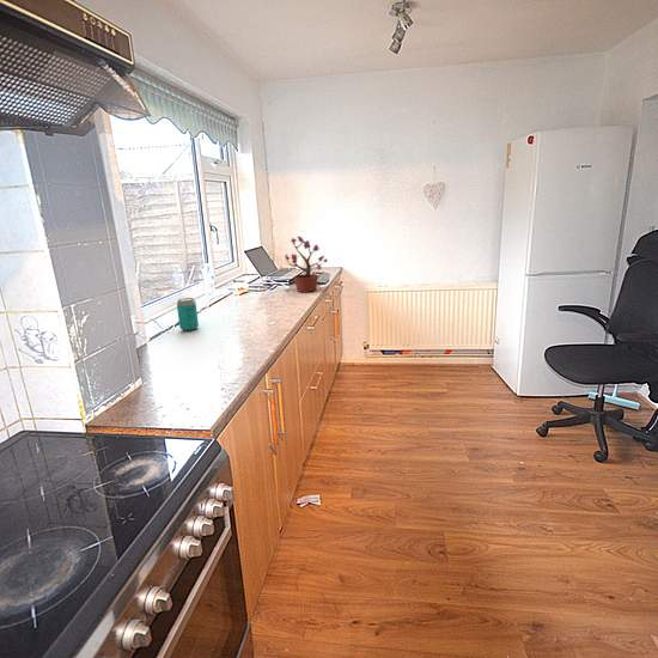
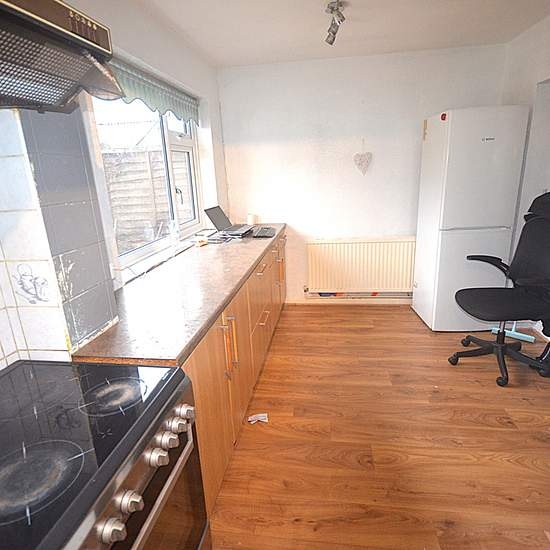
- potted plant [284,236,329,293]
- beverage can [176,297,200,333]
